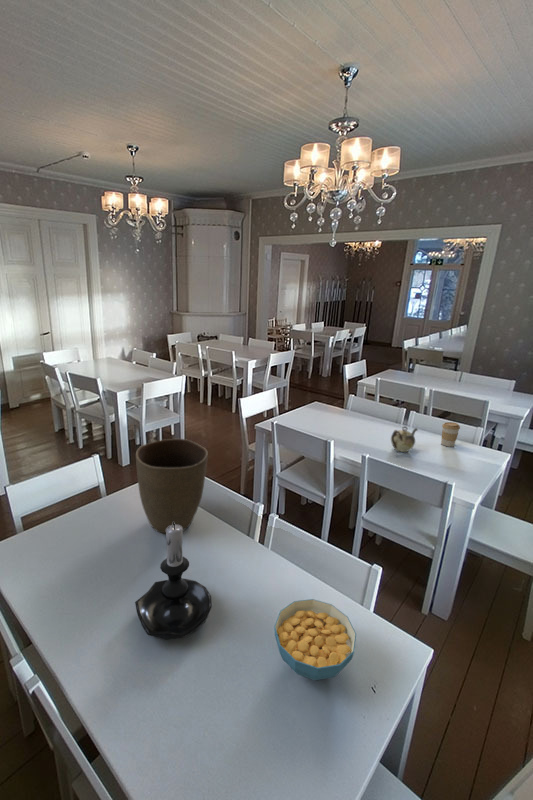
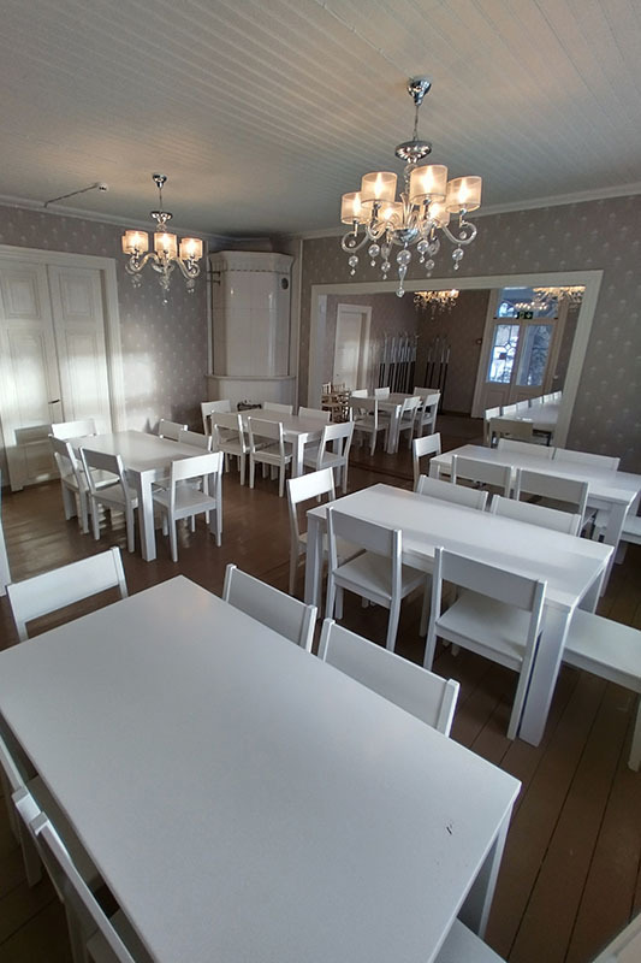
- vase [135,438,209,535]
- teapot [390,425,419,453]
- cereal bowl [273,598,357,681]
- coffee cup [440,421,461,448]
- candle holder [134,522,213,641]
